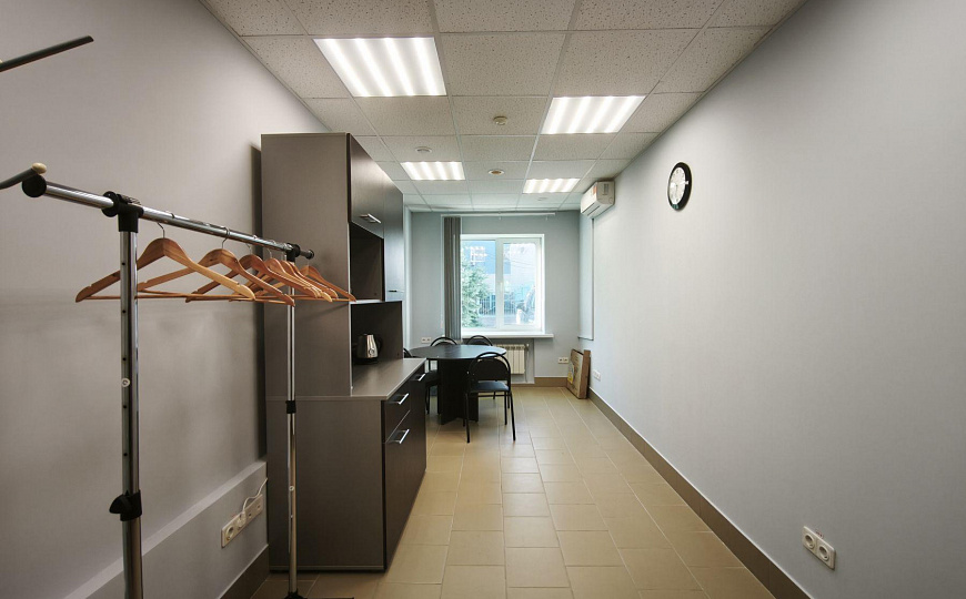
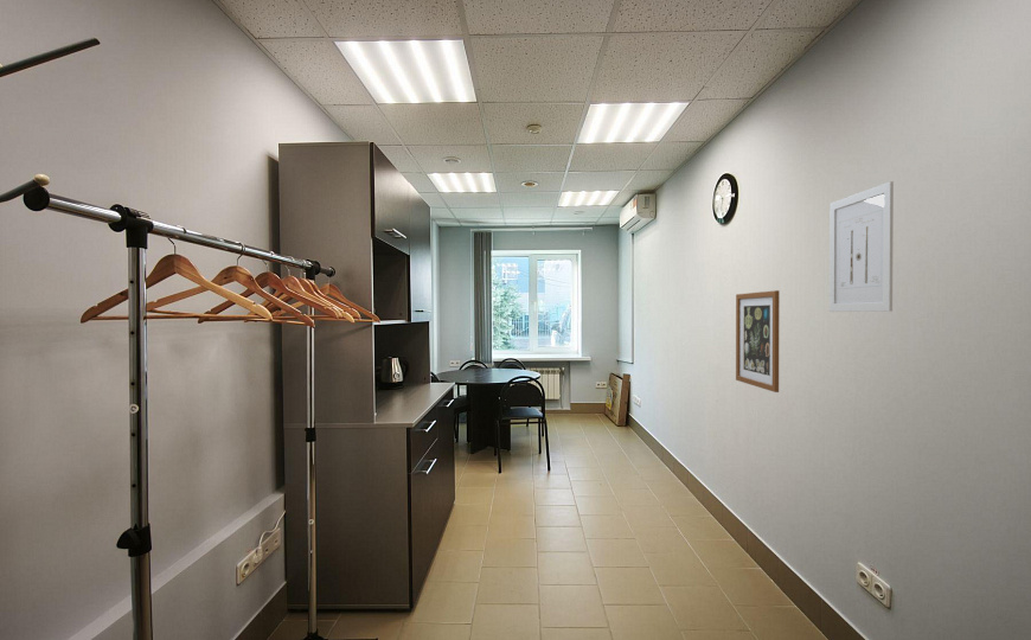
+ wall art [828,180,895,313]
+ wall art [735,289,781,393]
